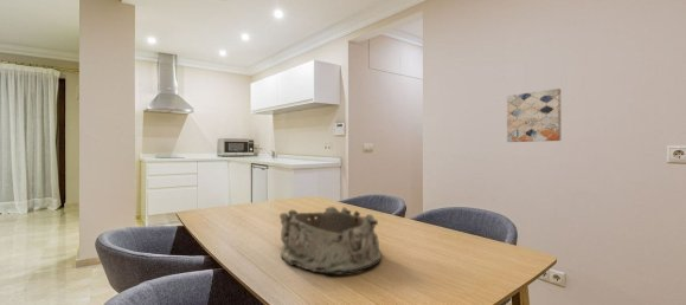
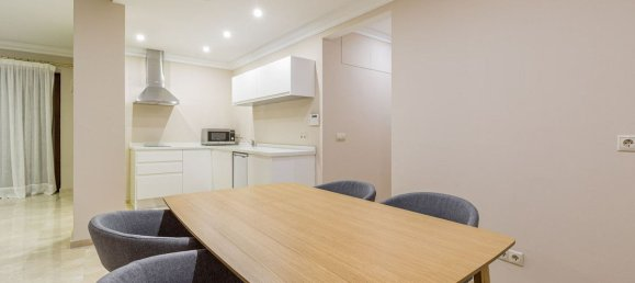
- wall art [506,87,562,143]
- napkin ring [278,206,383,275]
